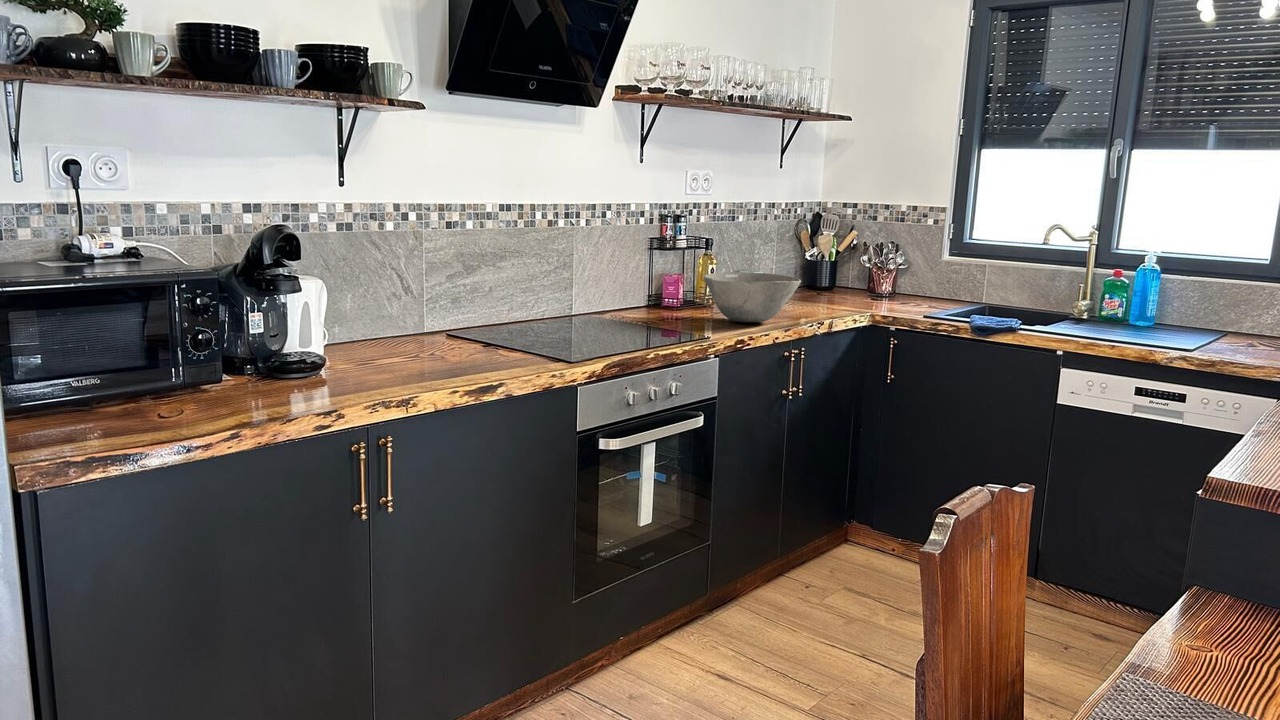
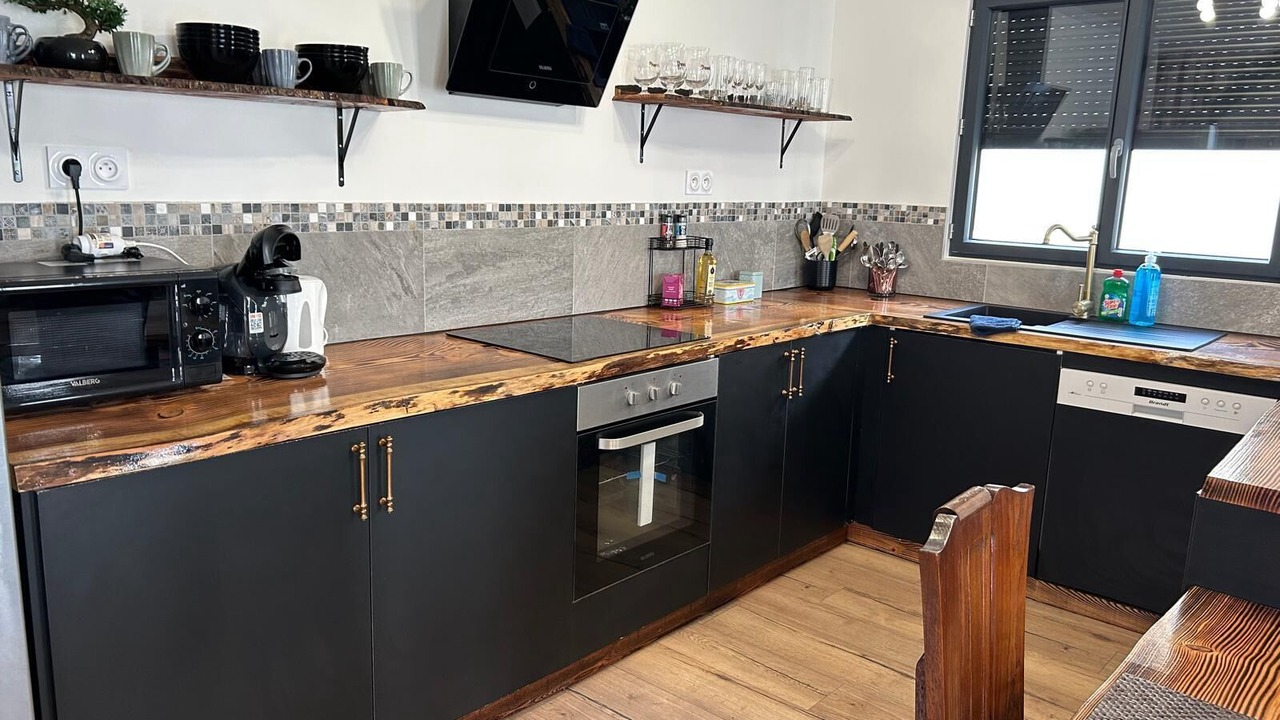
- bowl [702,271,802,323]
